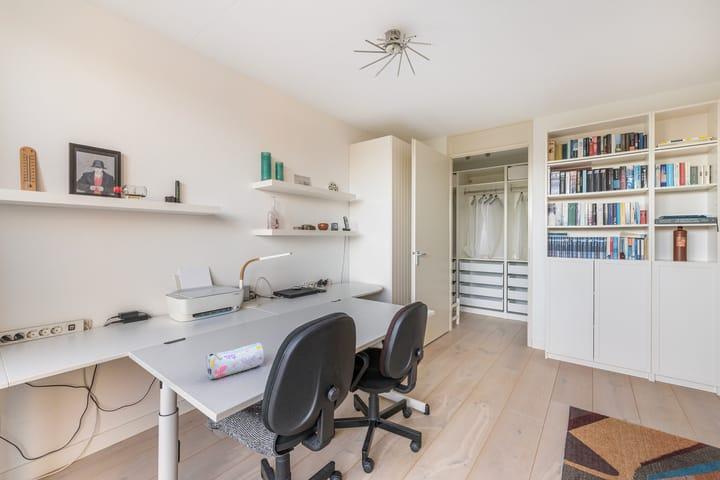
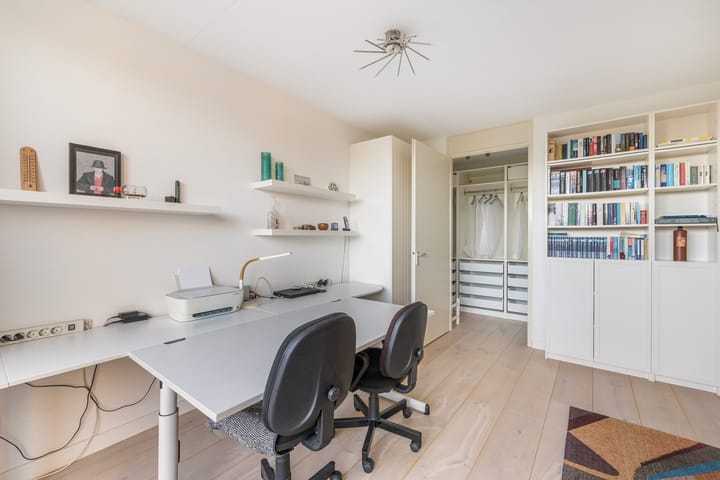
- pencil case [205,342,265,380]
